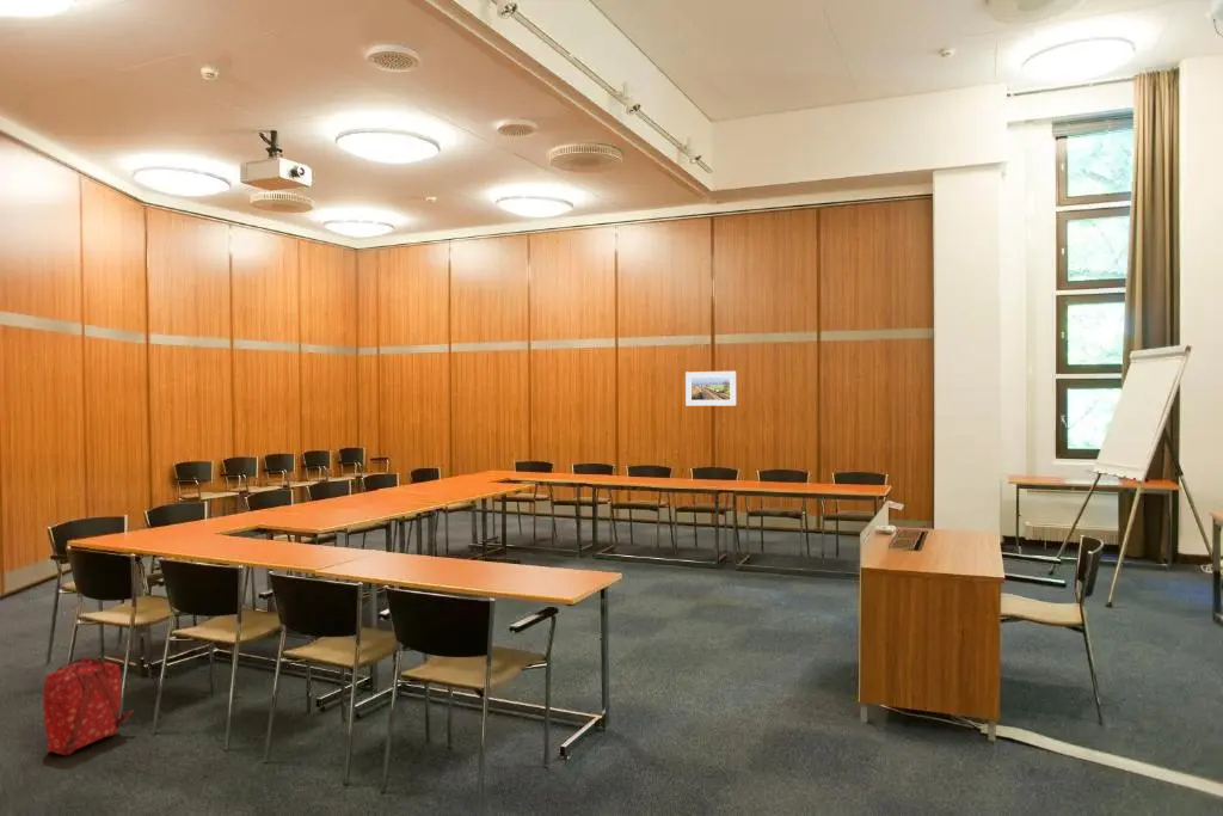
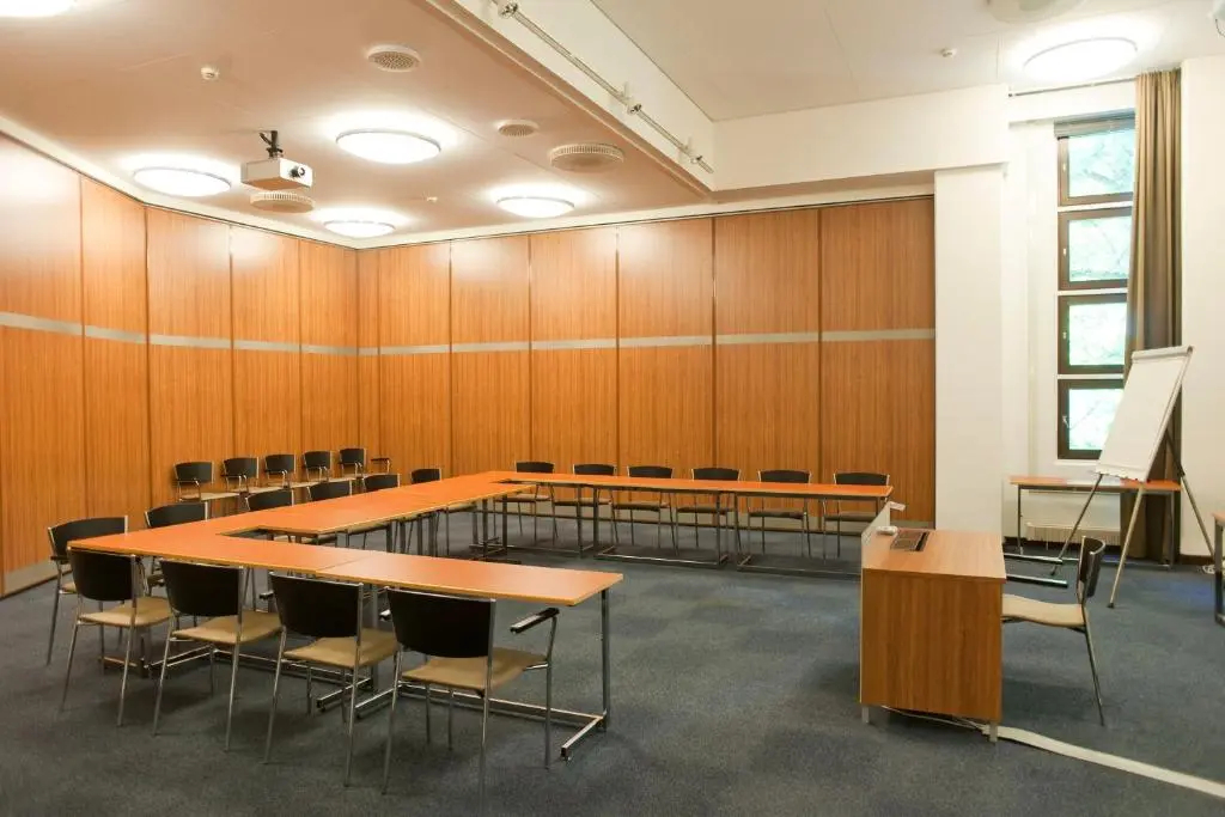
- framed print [684,370,737,407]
- backpack [42,656,135,756]
